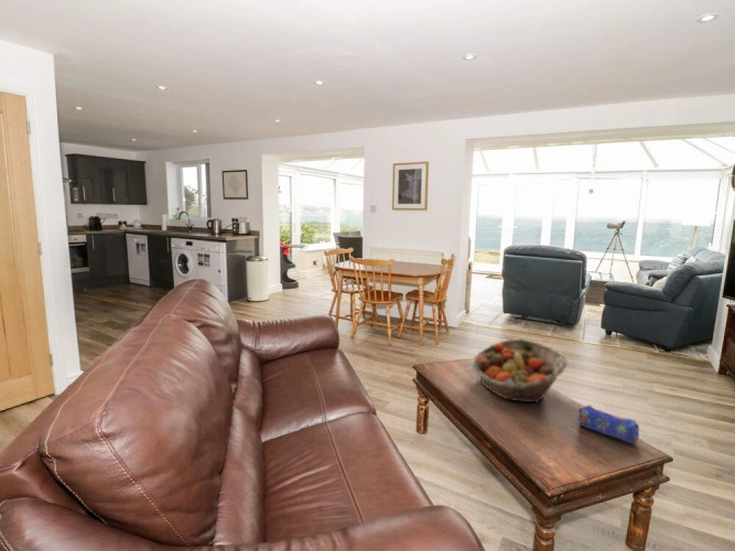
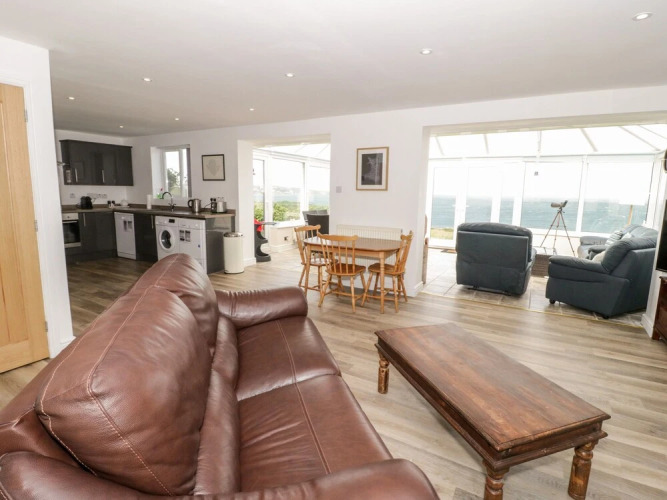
- pencil case [576,404,640,445]
- fruit basket [471,338,569,403]
